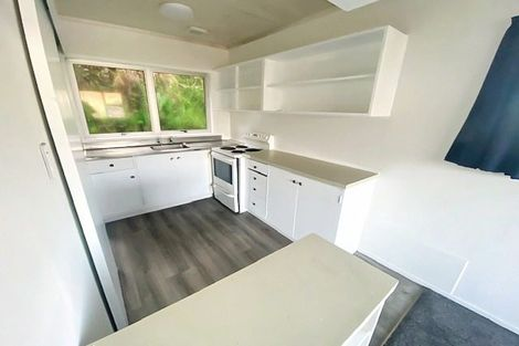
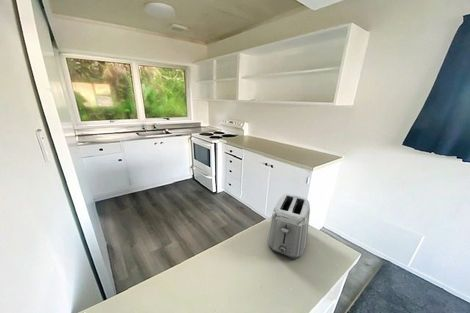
+ toaster [267,193,311,260]
